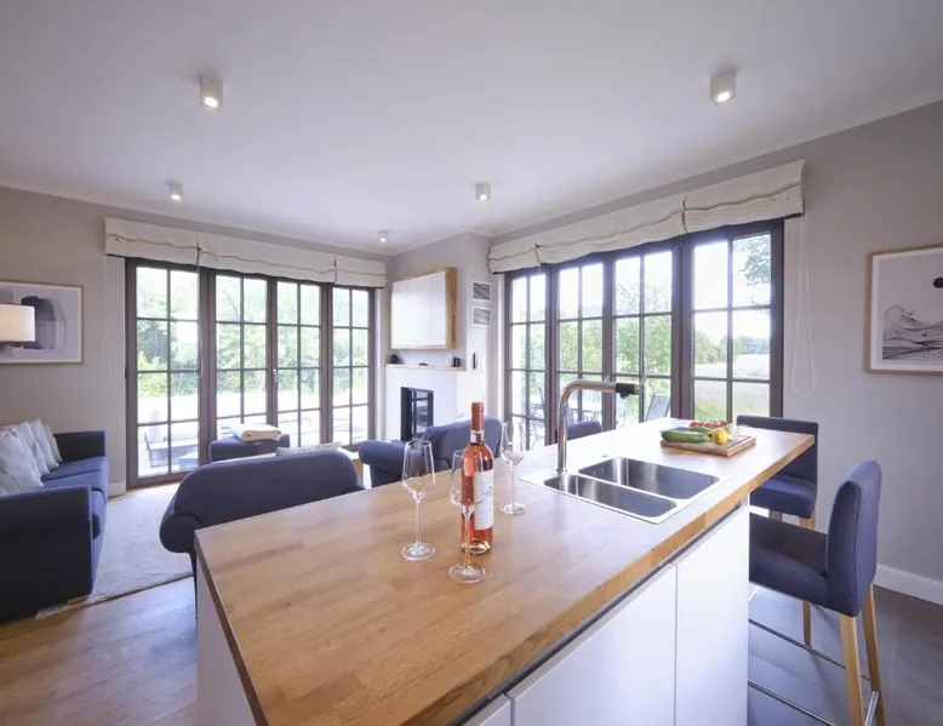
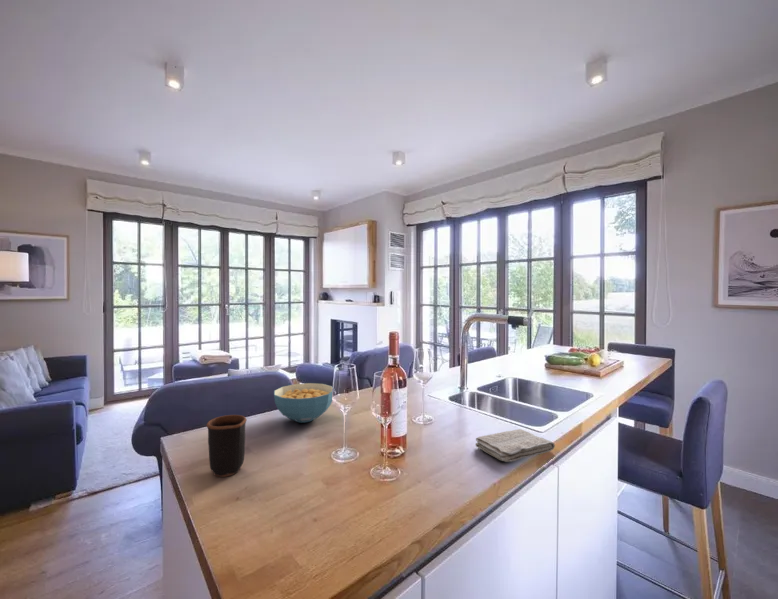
+ cereal bowl [273,382,334,424]
+ mug [206,414,248,478]
+ washcloth [475,428,556,463]
